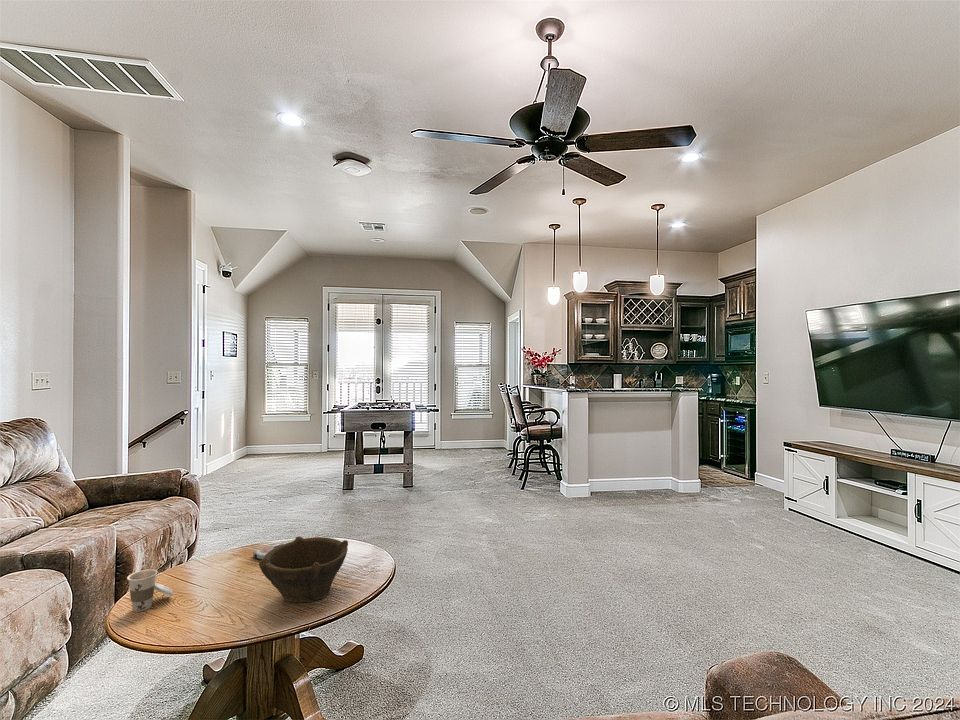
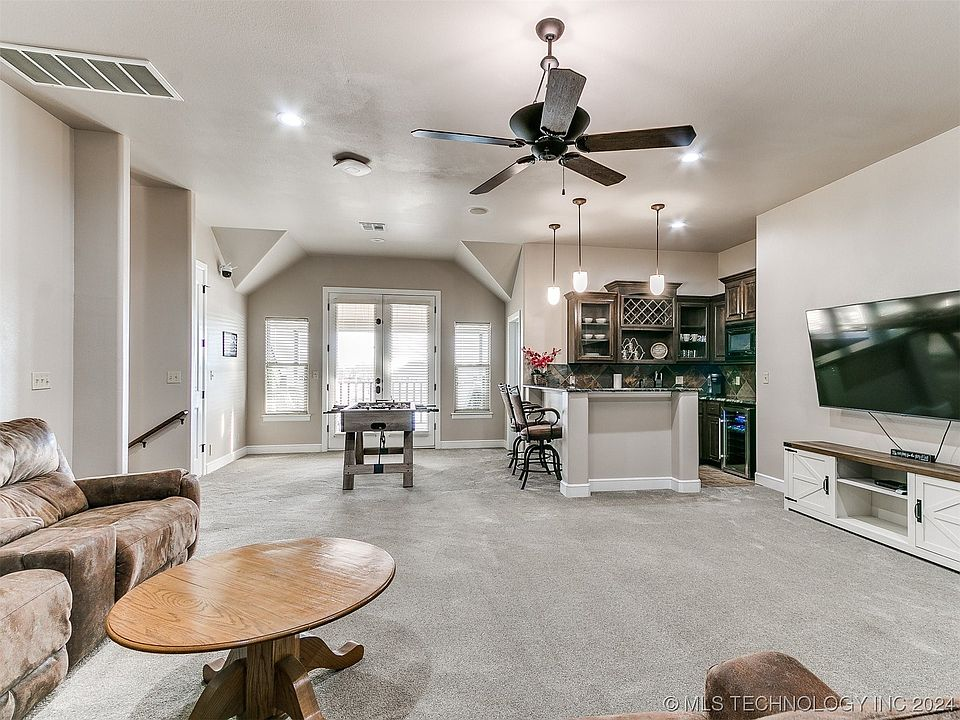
- bowl [258,535,349,603]
- remote control [252,539,295,561]
- cup [126,568,174,613]
